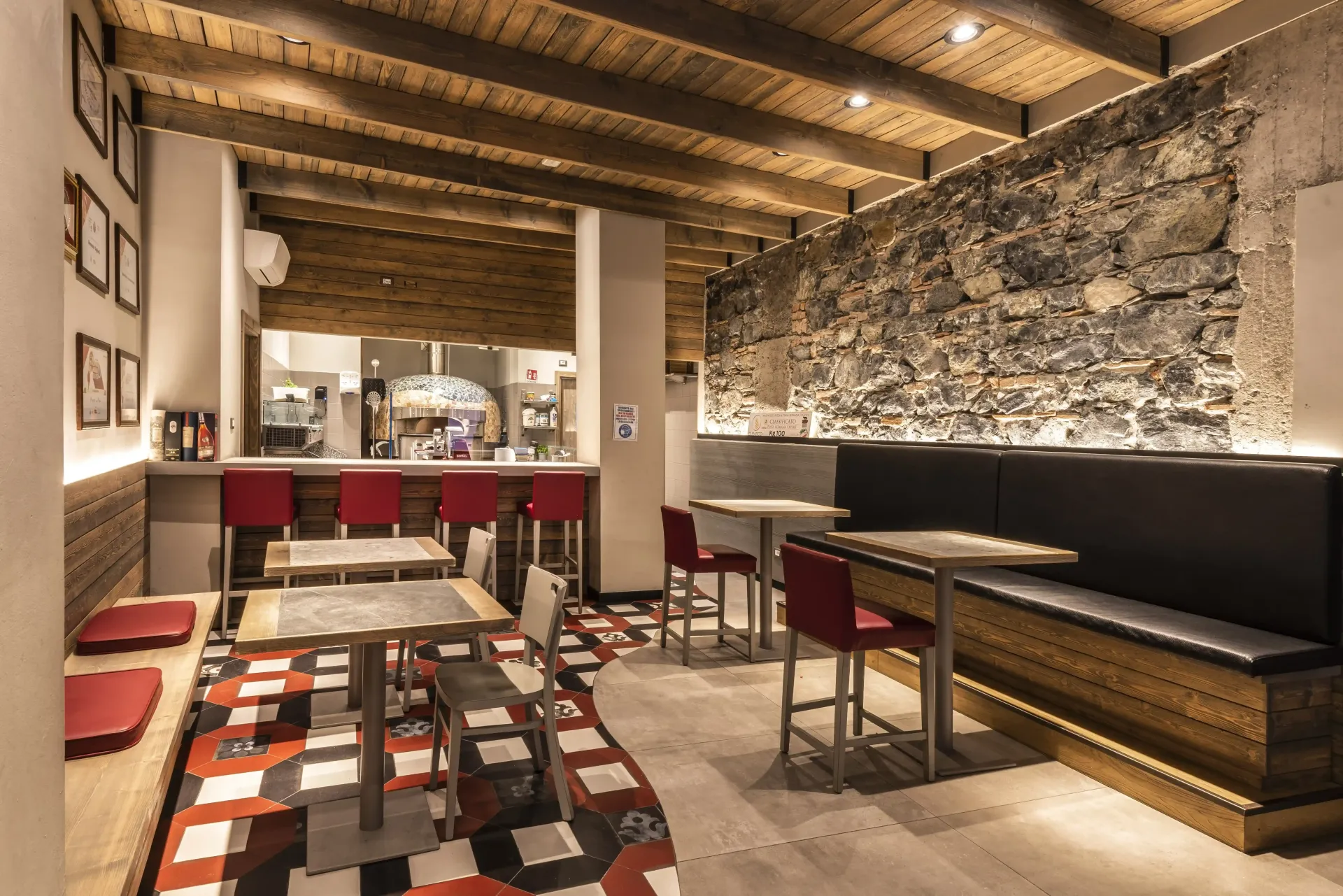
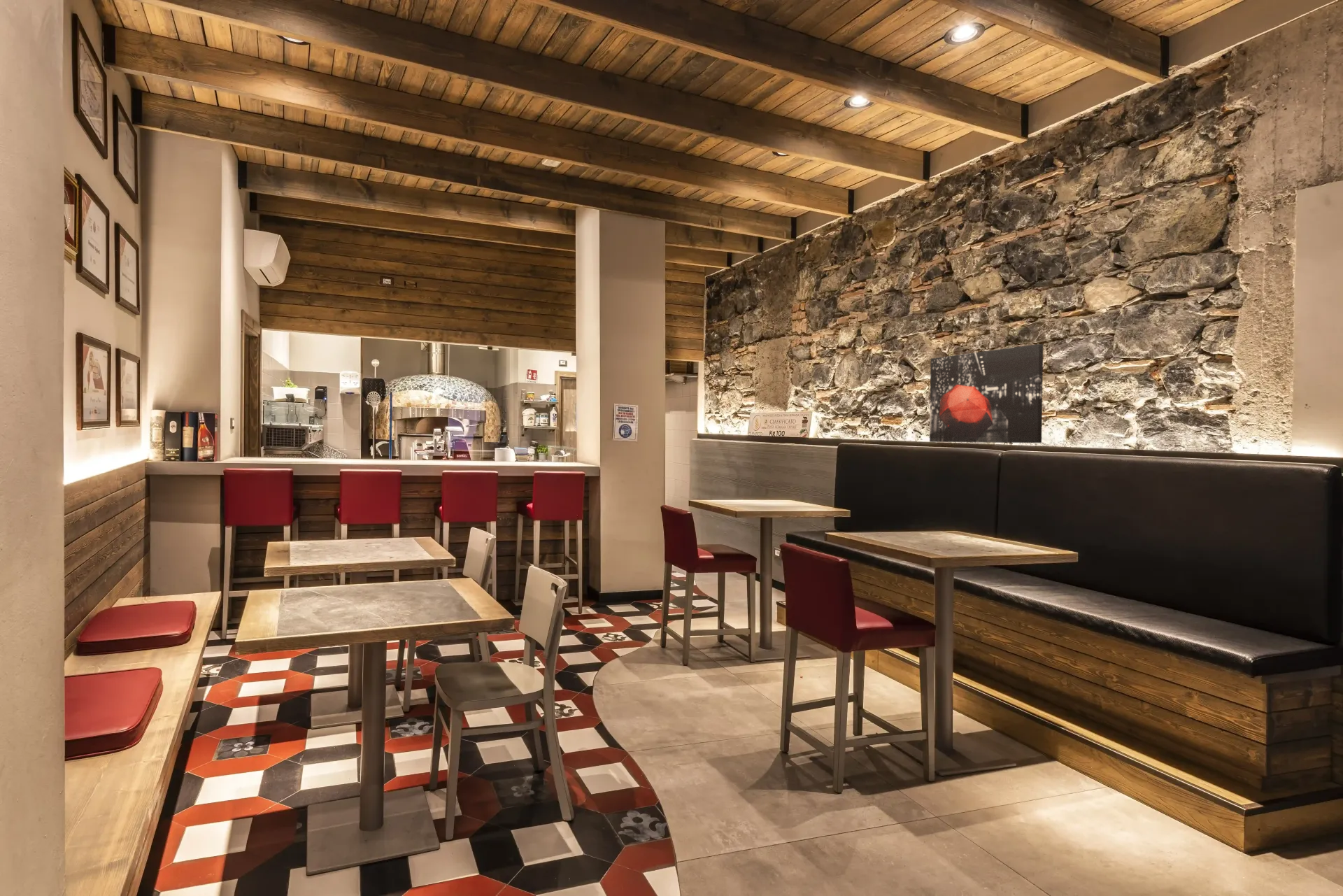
+ wall art [929,343,1044,443]
